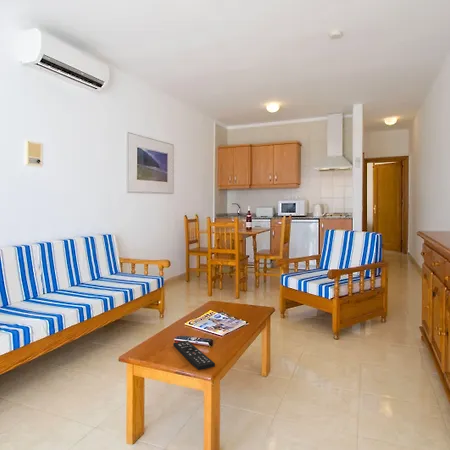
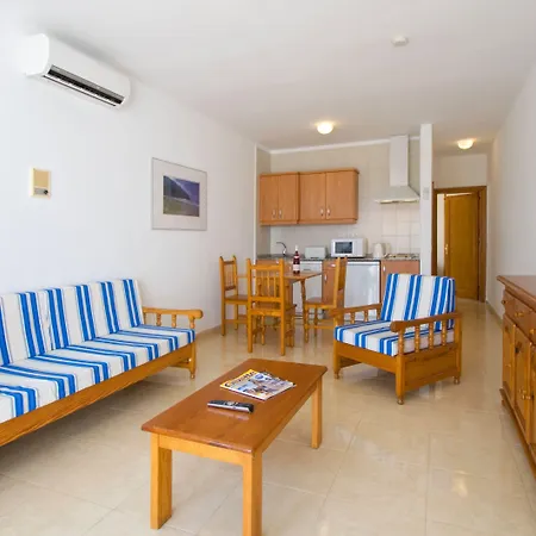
- remote control [172,340,216,371]
